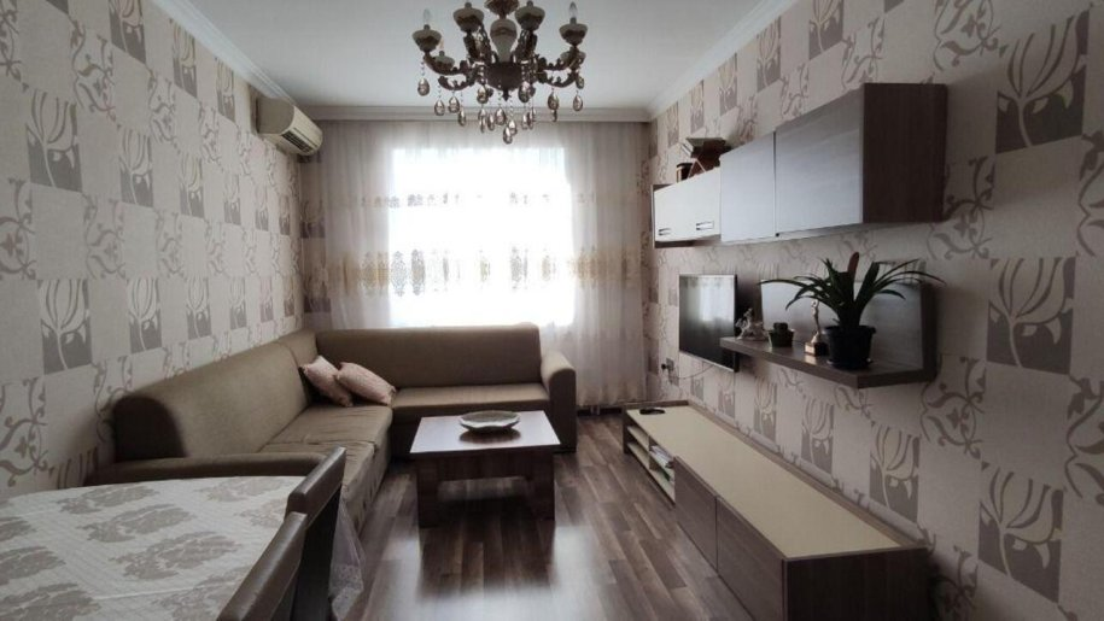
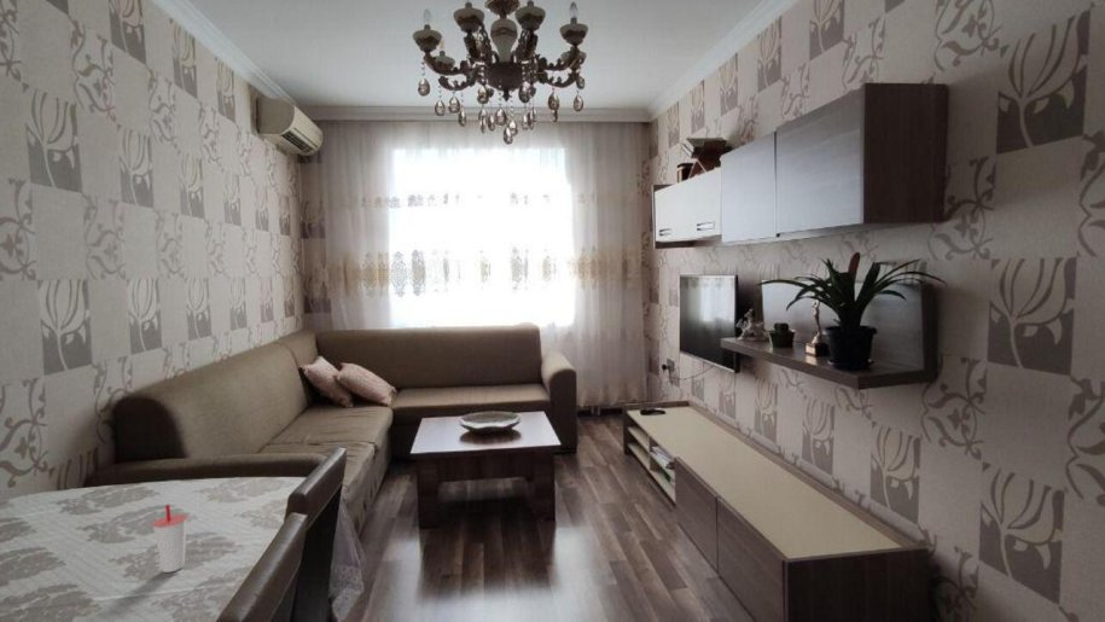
+ cup [151,504,188,574]
